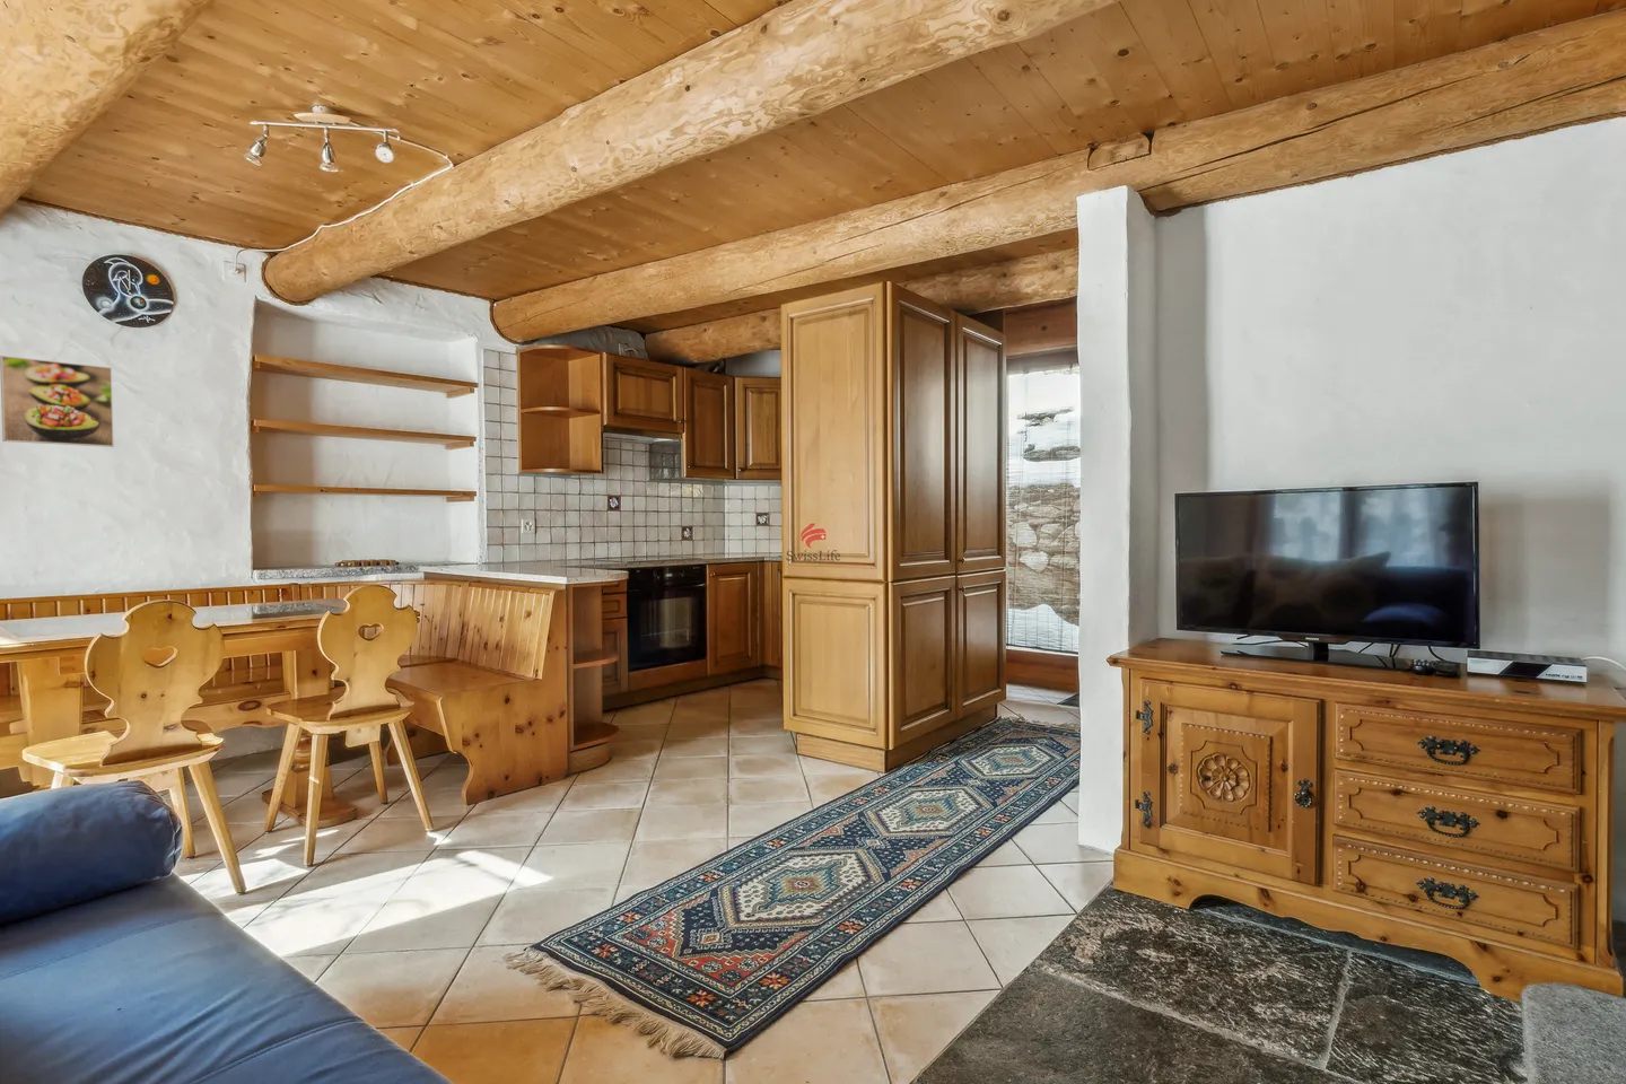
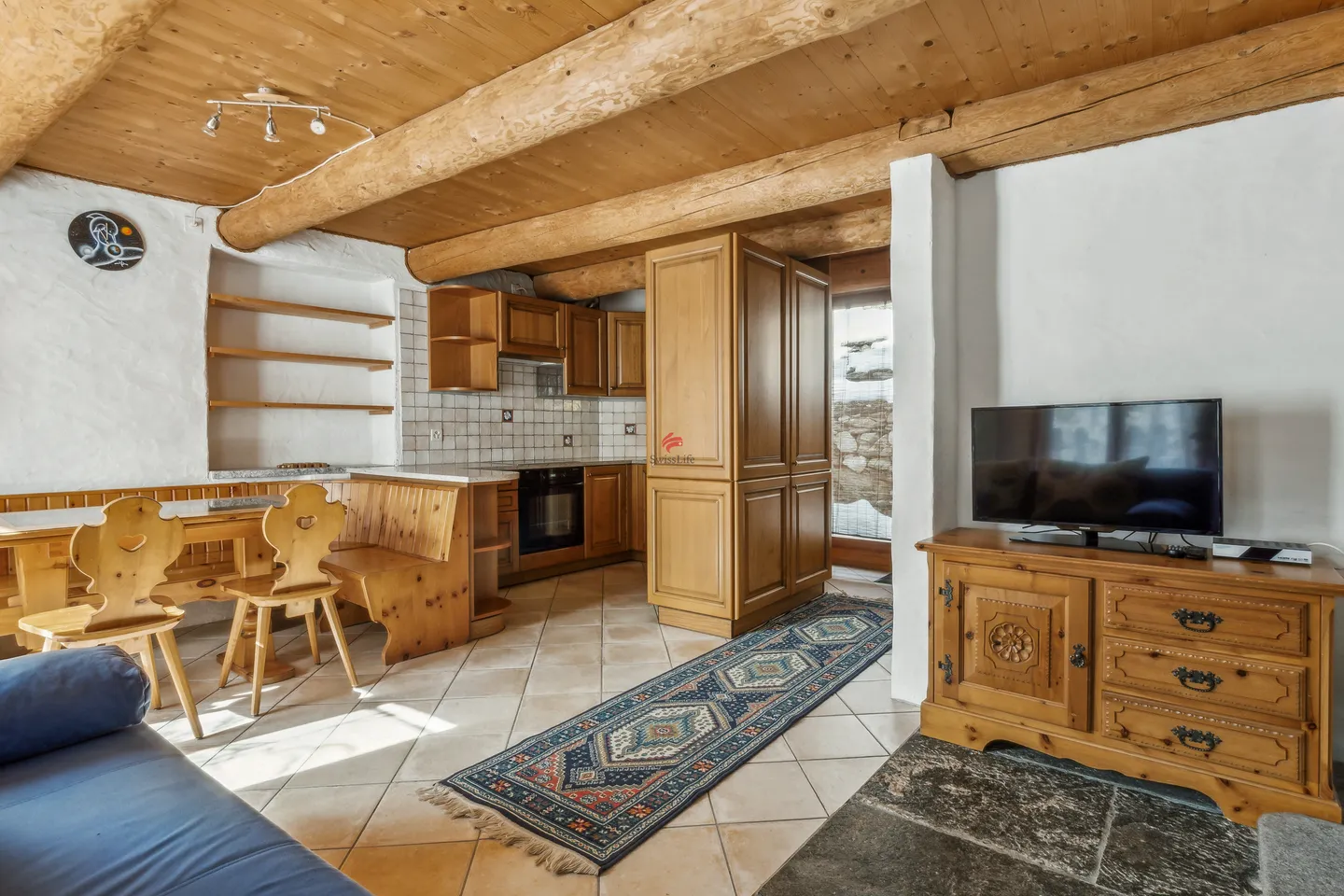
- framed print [0,354,115,449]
